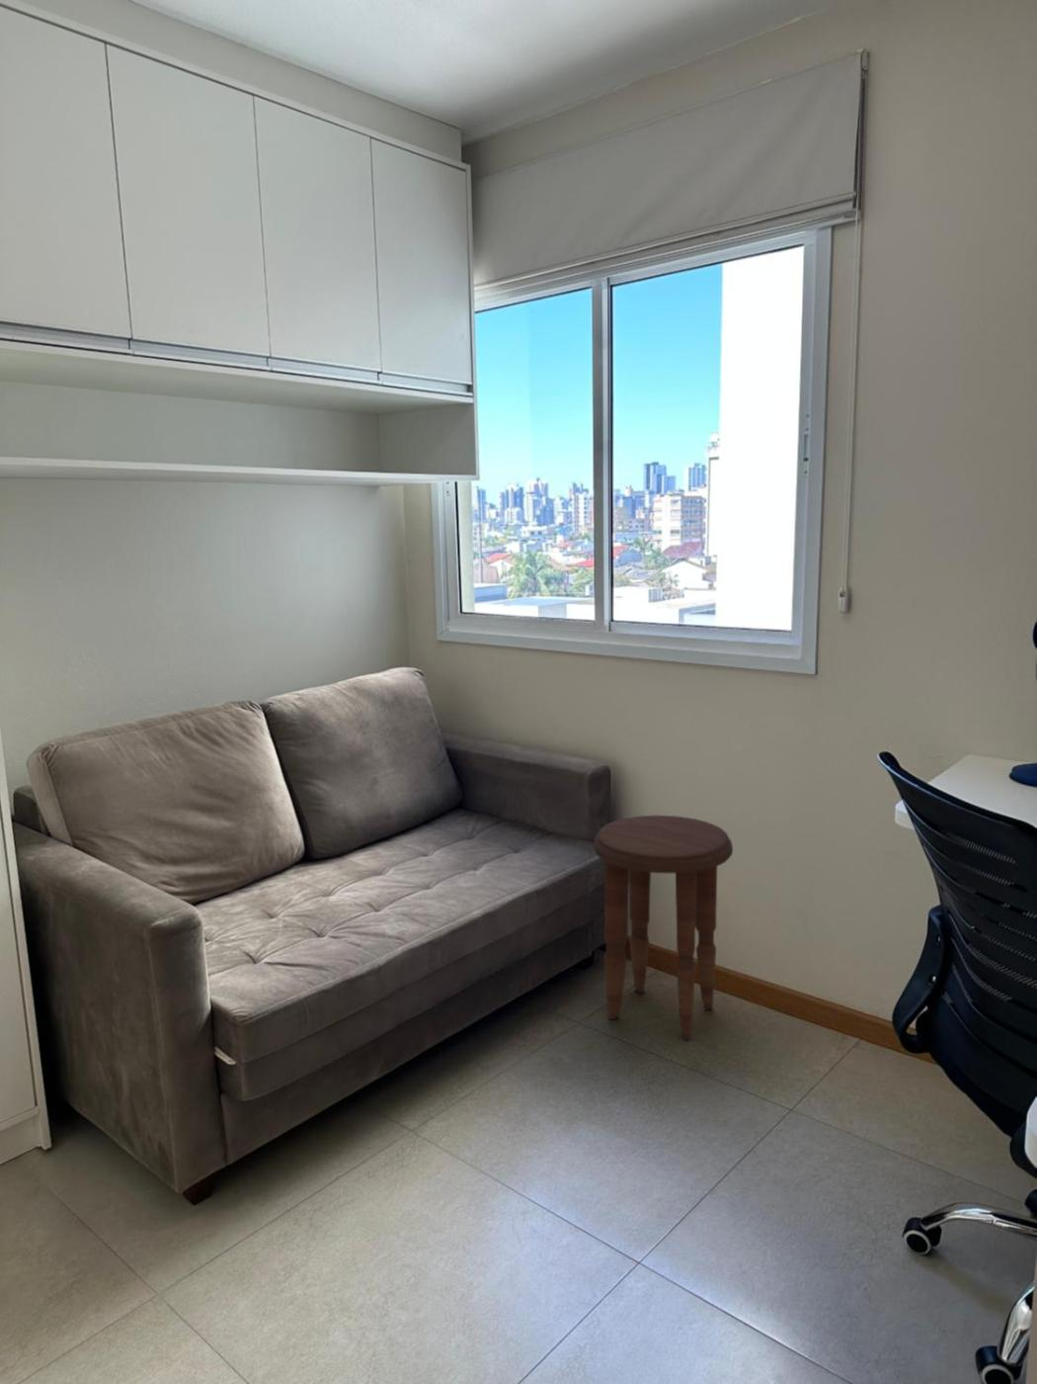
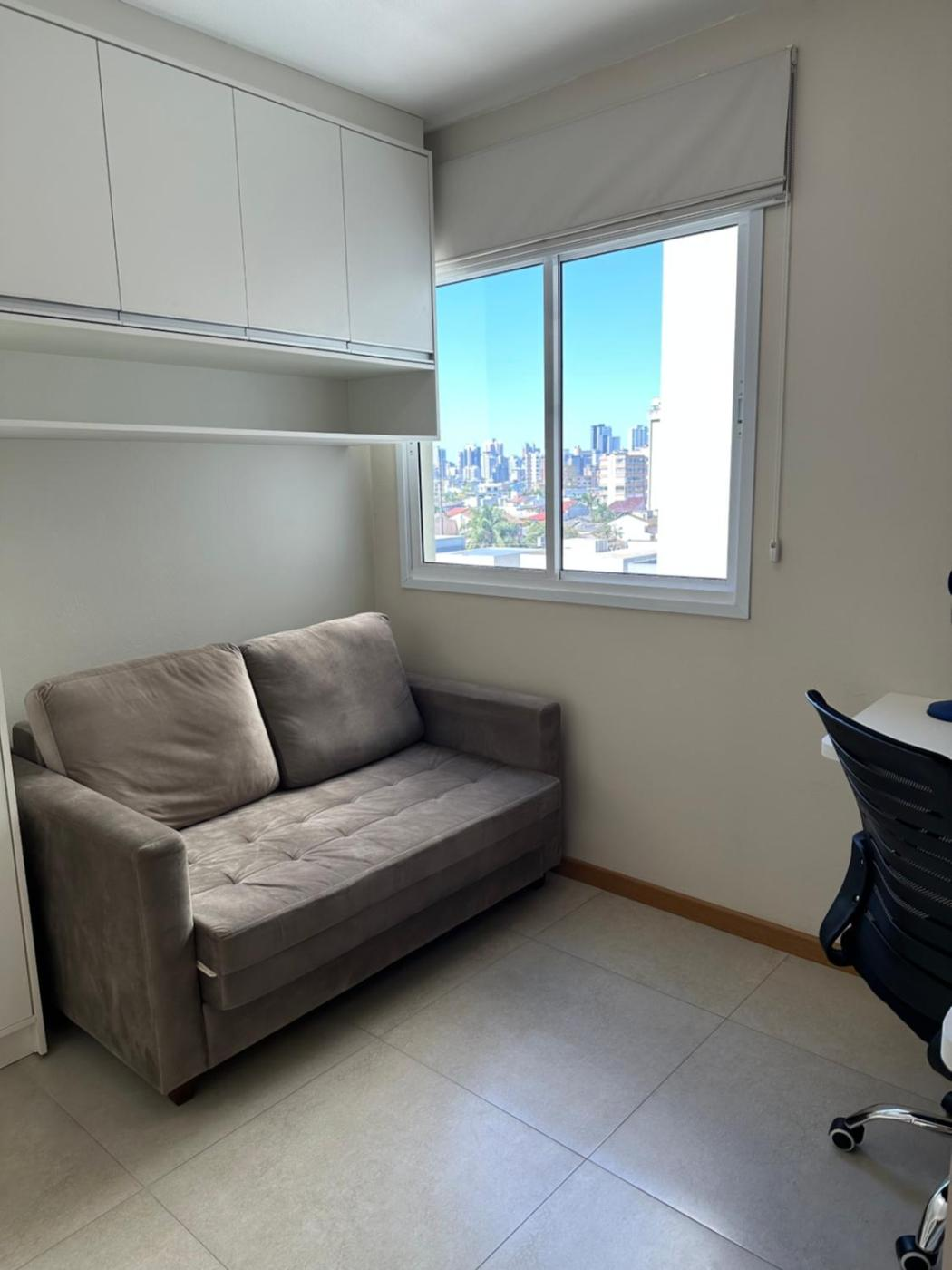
- side table [593,814,734,1040]
